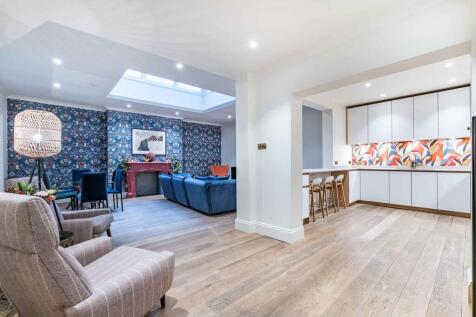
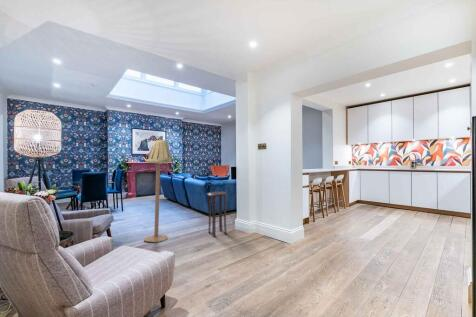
+ floor lamp [143,139,173,243]
+ stool [206,191,228,237]
